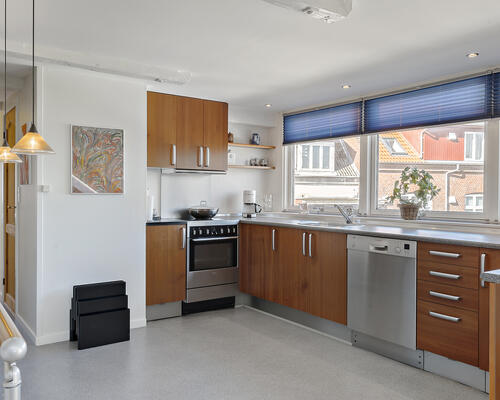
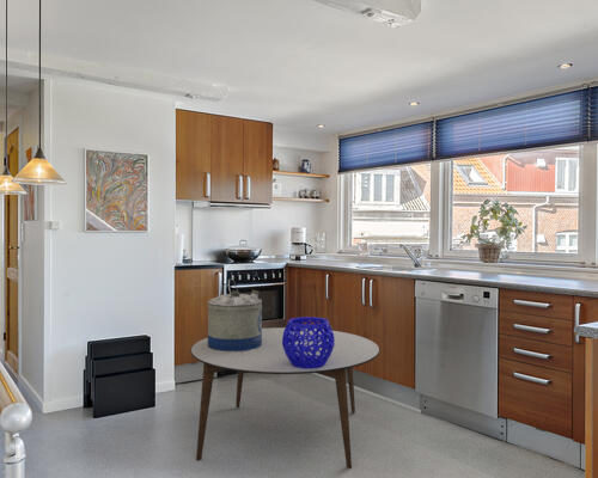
+ decorative bowl [282,315,335,369]
+ dining table [189,326,380,470]
+ water jug [207,277,263,353]
